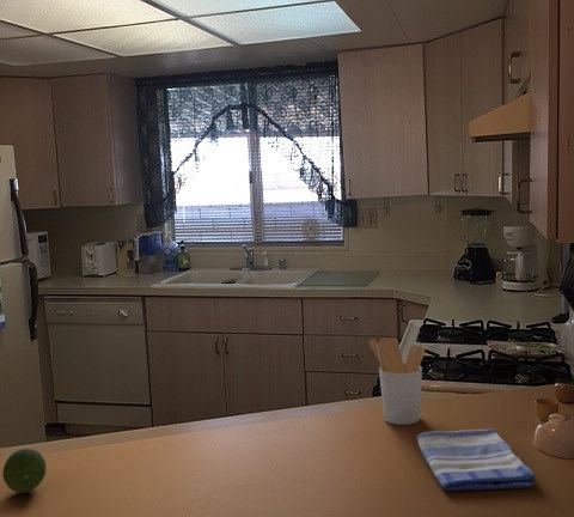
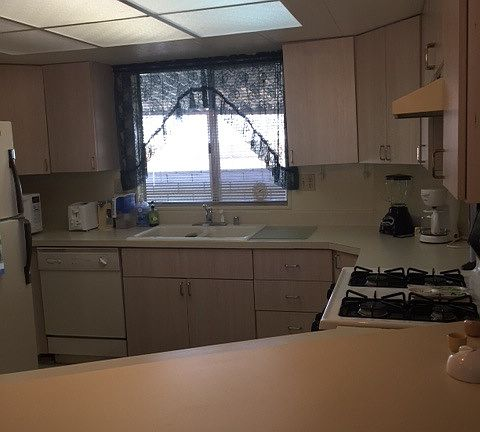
- dish towel [415,427,537,492]
- fruit [2,448,47,494]
- utensil holder [367,336,426,426]
